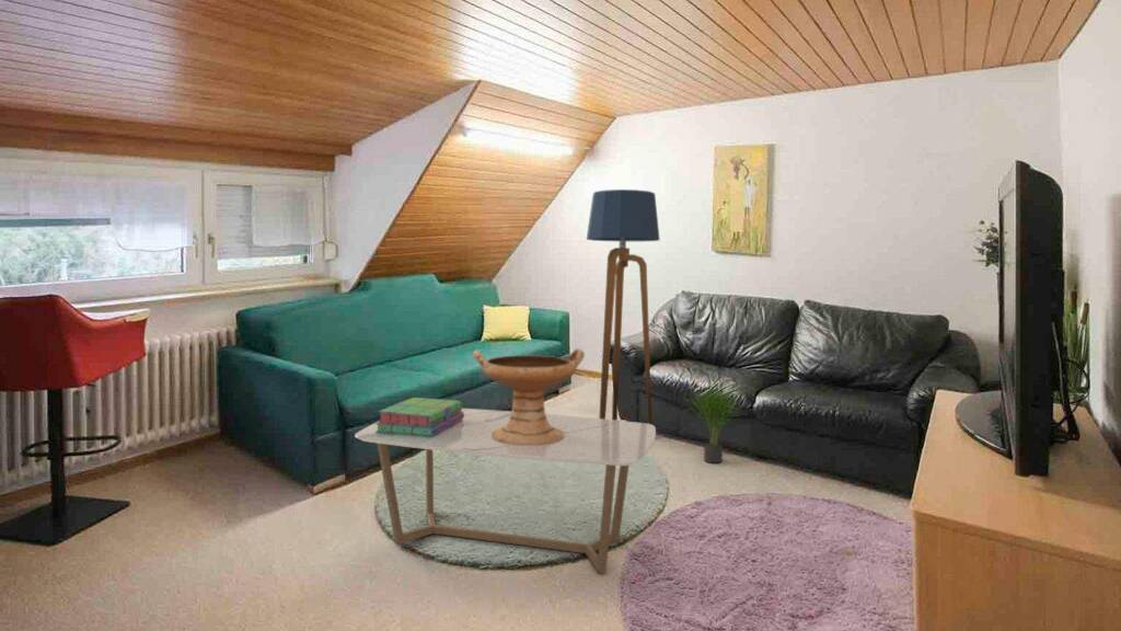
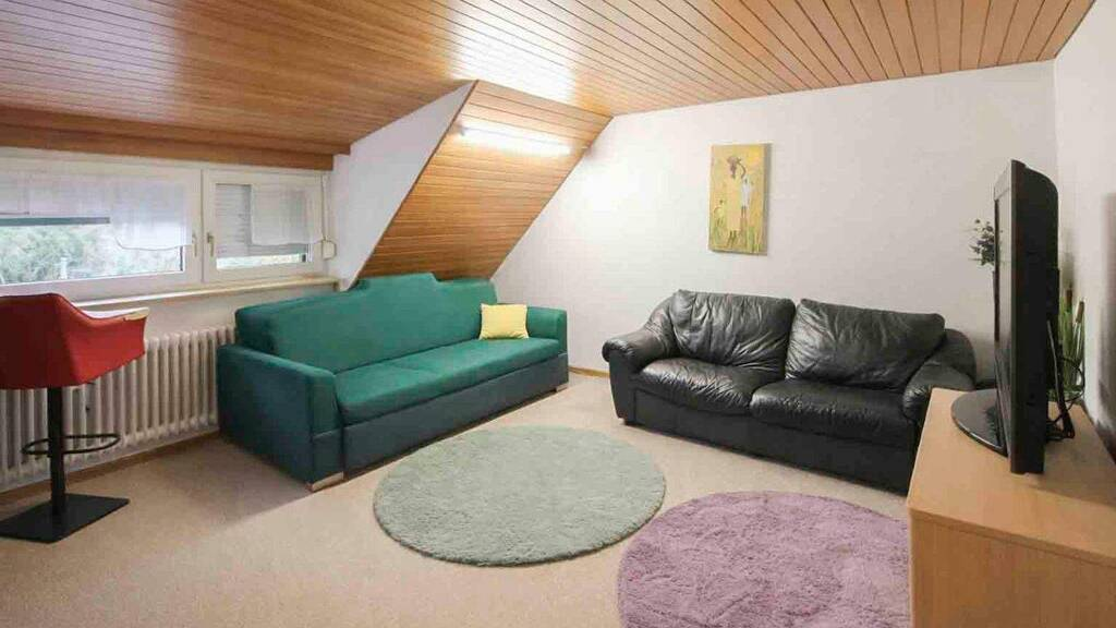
- stack of books [375,397,464,437]
- decorative bowl [472,347,586,445]
- potted plant [684,371,741,464]
- coffee table [354,408,657,574]
- floor lamp [586,188,661,425]
